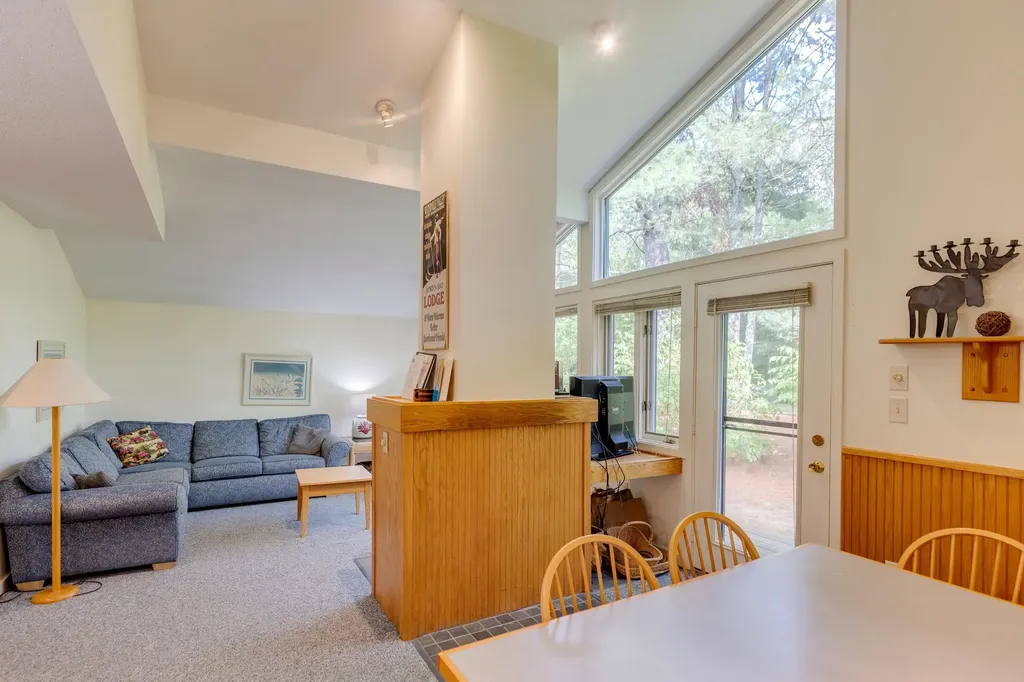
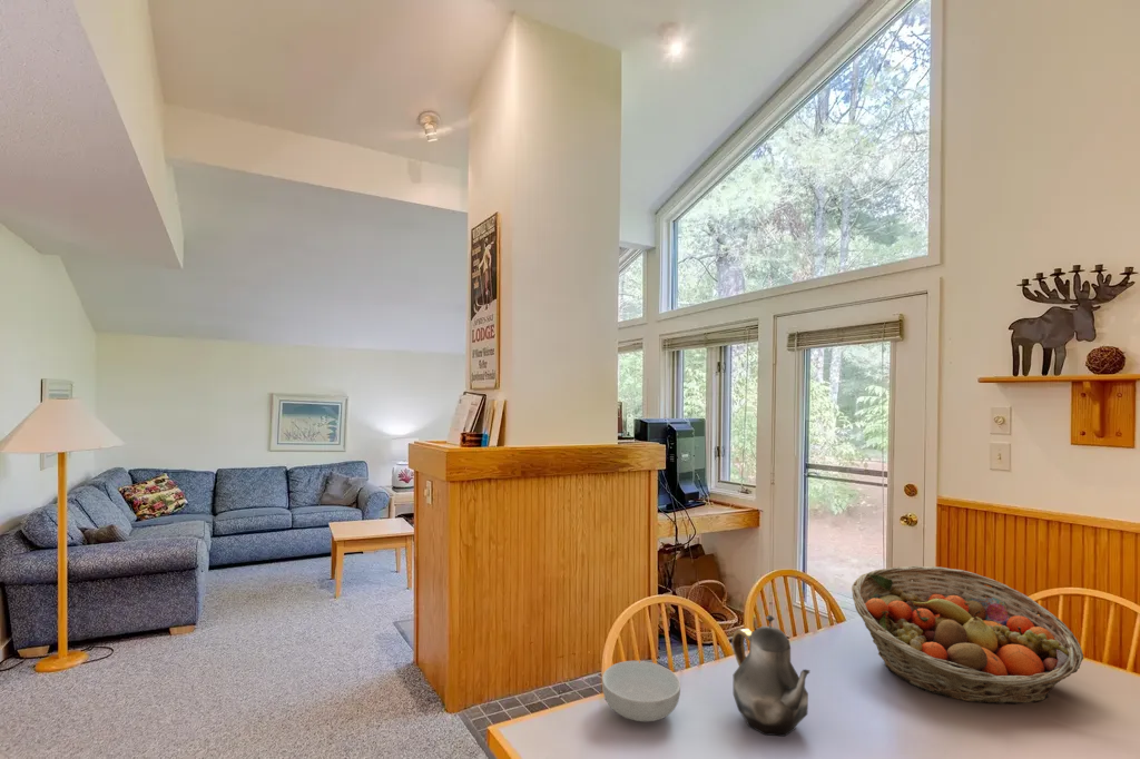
+ cereal bowl [601,660,681,722]
+ teapot [730,613,812,738]
+ fruit basket [851,564,1084,706]
